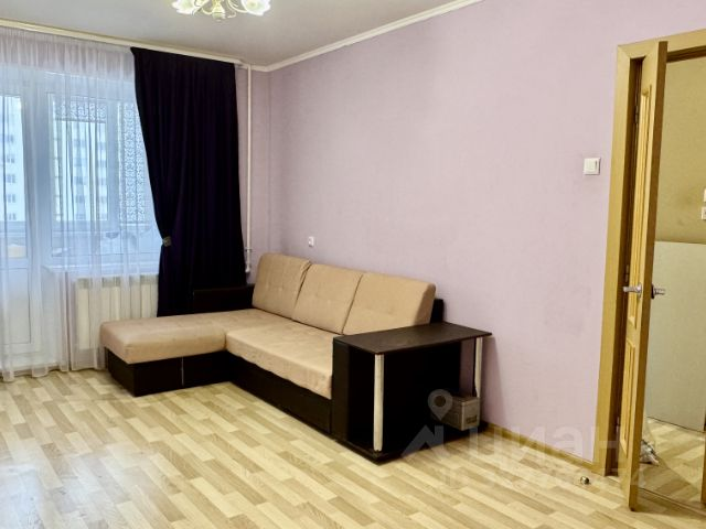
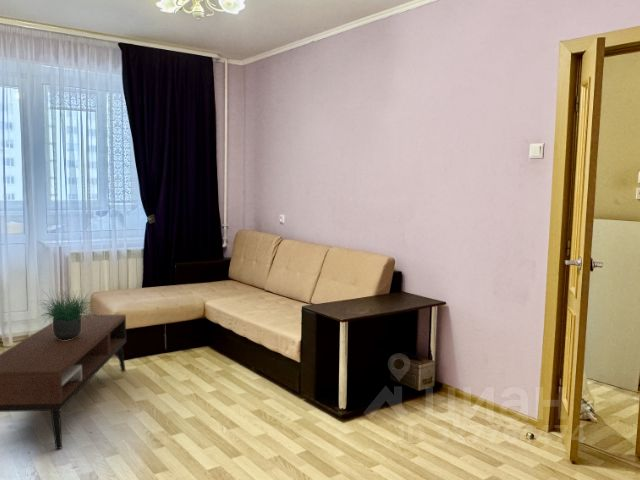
+ potted plant [30,282,95,340]
+ coffee table [0,314,127,450]
